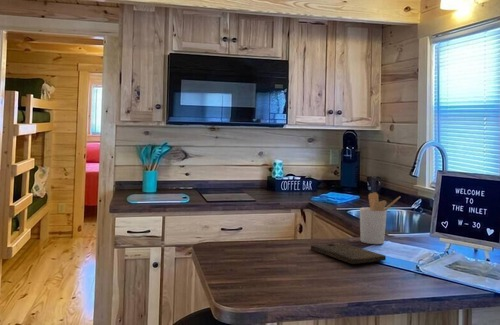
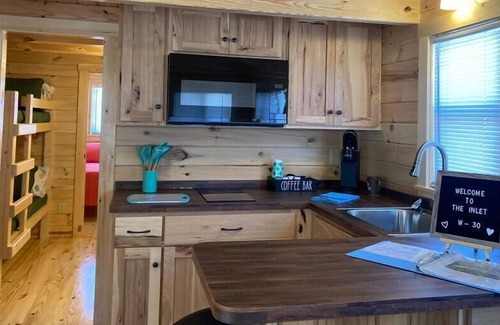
- utensil holder [359,191,401,245]
- cutting board [310,242,387,265]
